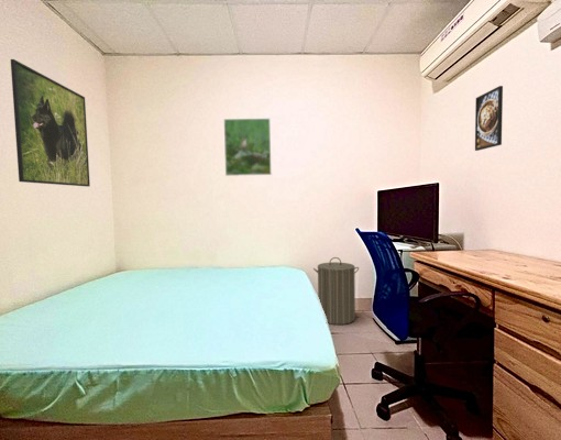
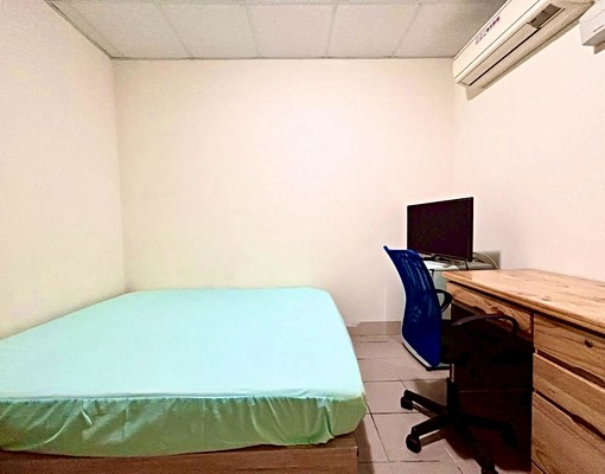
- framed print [10,58,91,188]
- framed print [474,85,504,152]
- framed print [222,118,273,177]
- laundry hamper [312,256,360,326]
